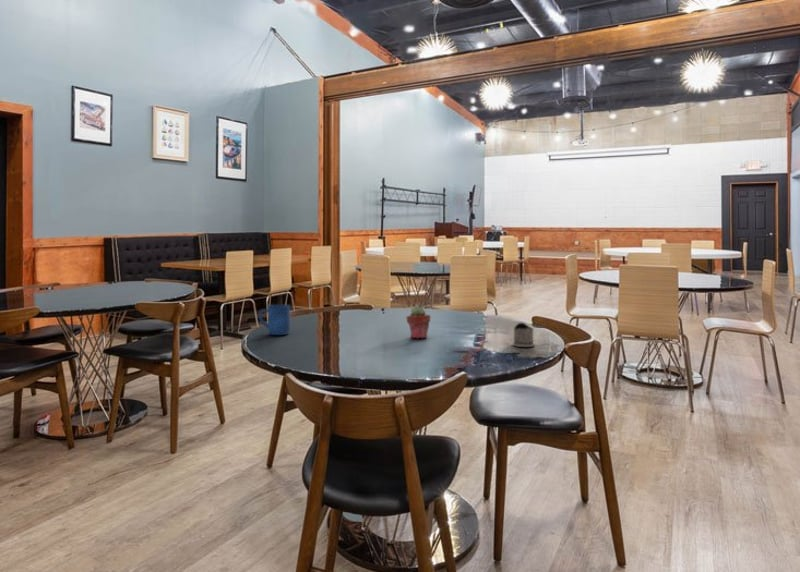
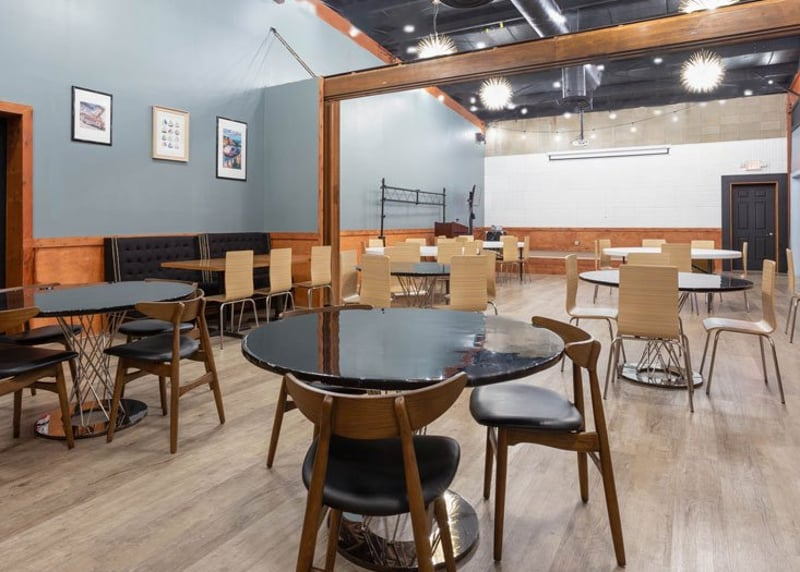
- potted succulent [406,305,432,339]
- tea glass holder [512,322,535,348]
- mug [258,304,291,336]
